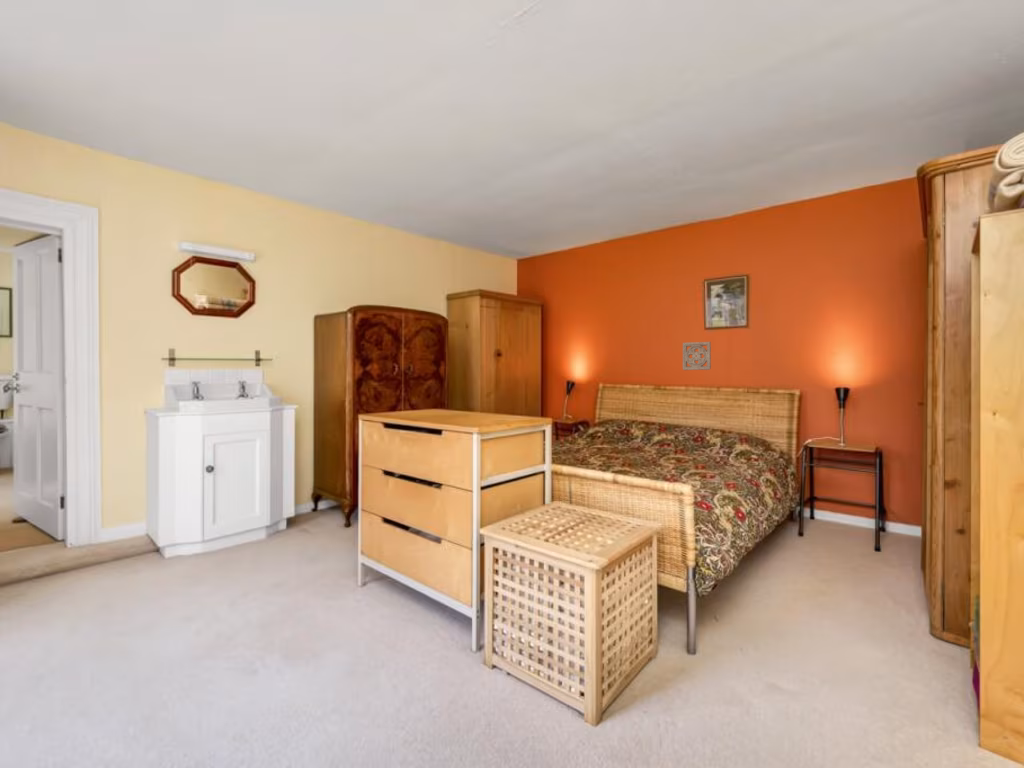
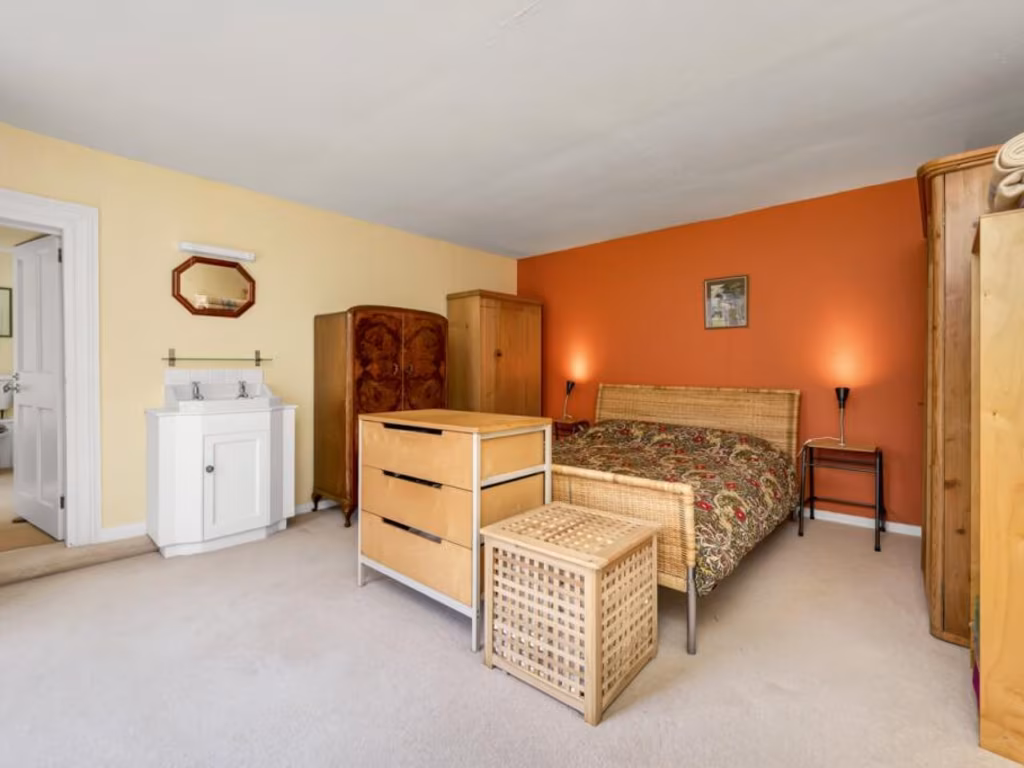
- wall ornament [682,341,712,371]
